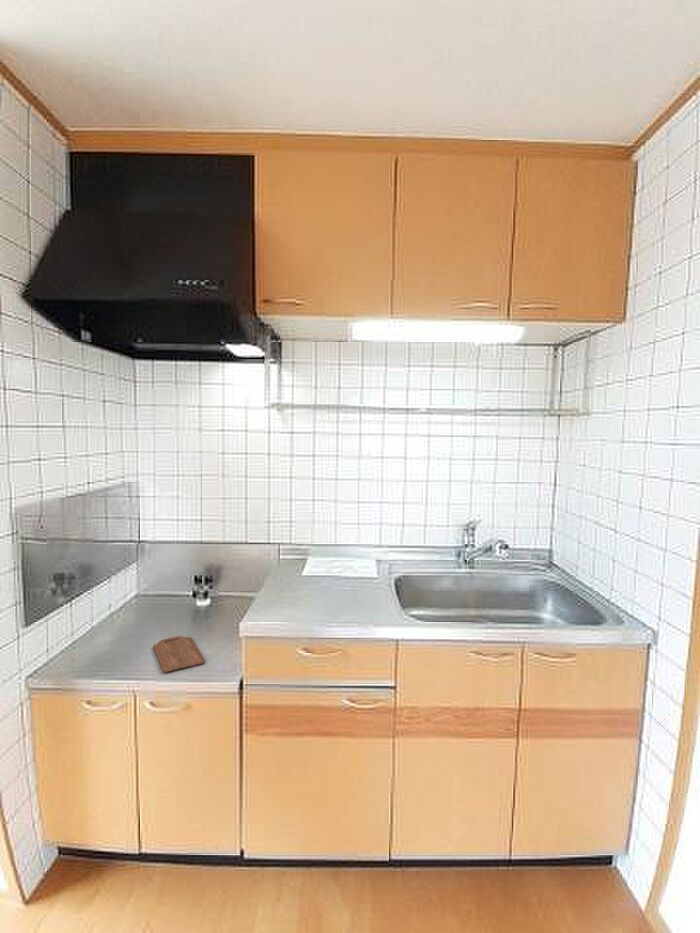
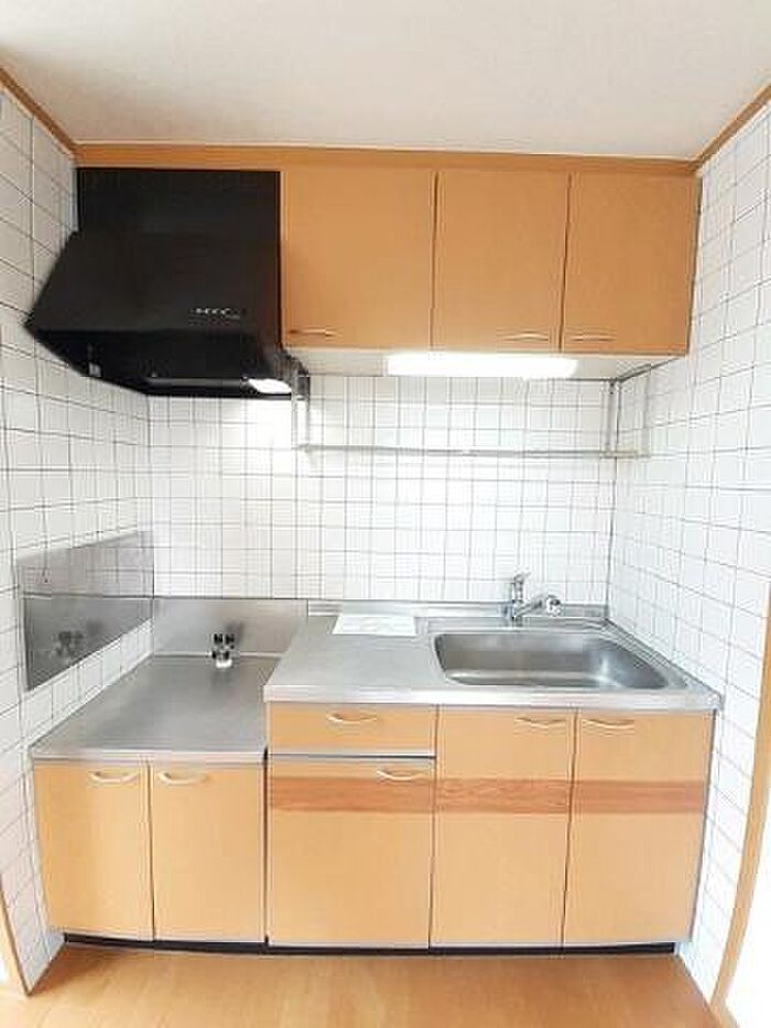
- cutting board [152,635,206,673]
